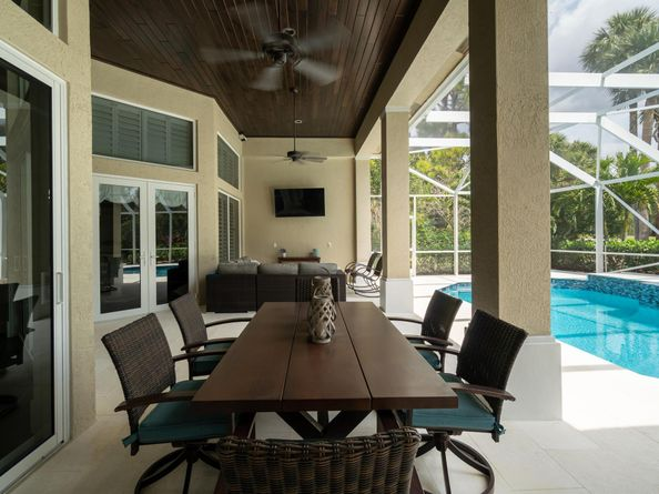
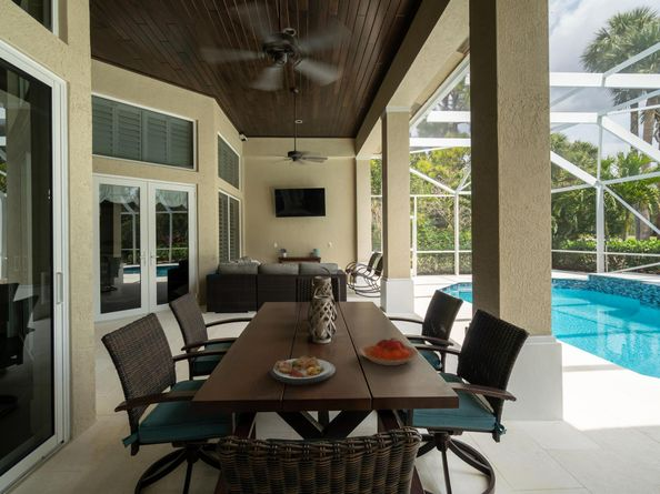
+ plate [358,336,419,366]
+ plate [269,355,337,386]
